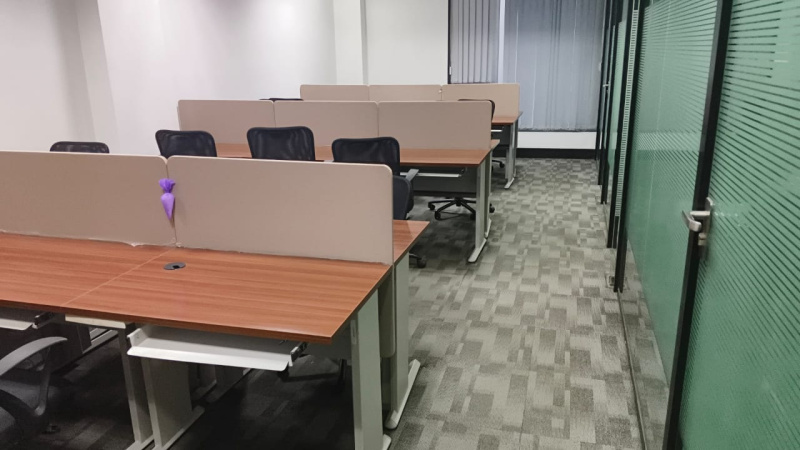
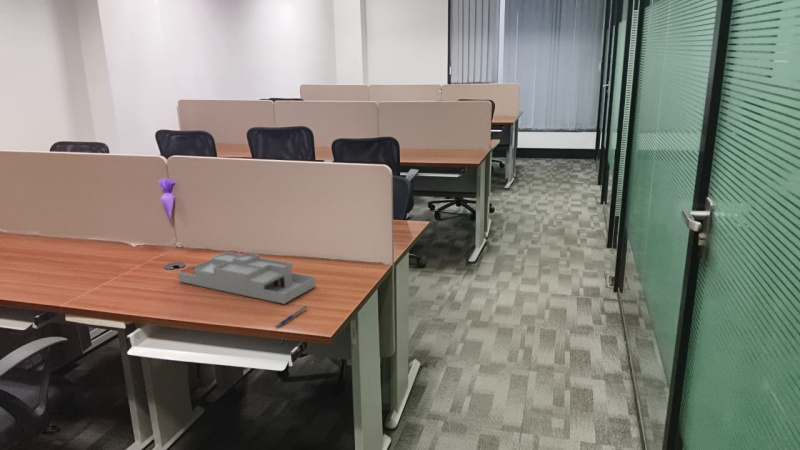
+ pen [275,305,308,328]
+ desk organizer [177,251,317,305]
